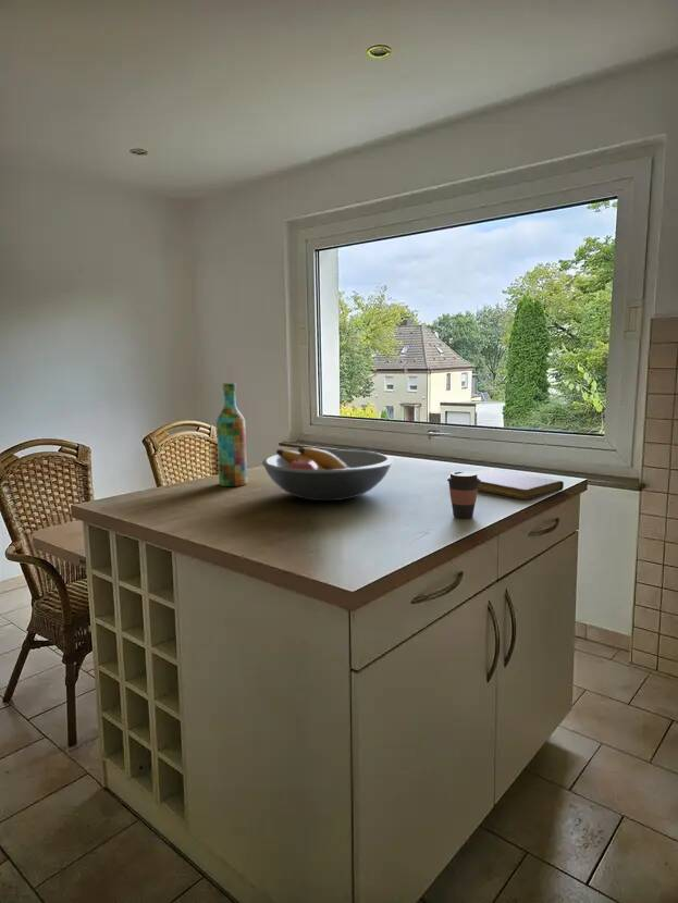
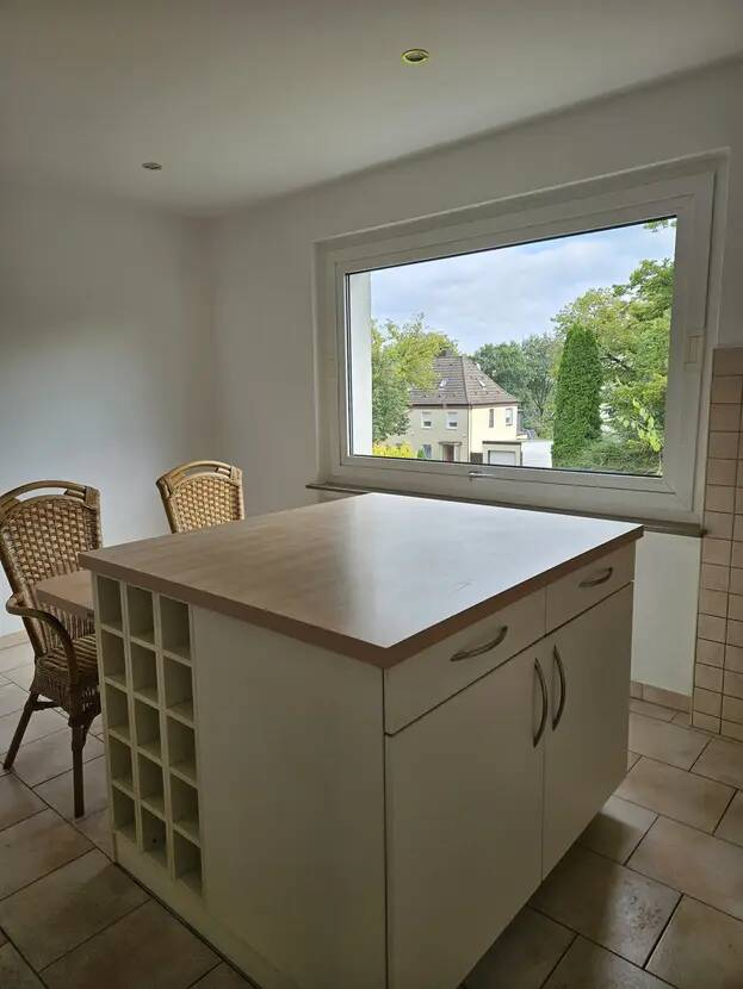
- notebook [474,468,565,500]
- wine bottle [215,382,248,487]
- coffee cup [445,470,481,519]
- fruit bowl [261,446,394,502]
